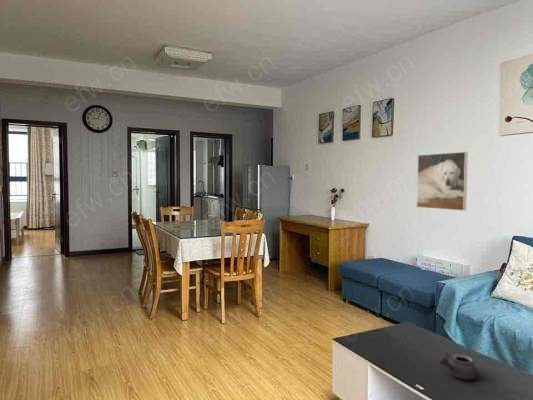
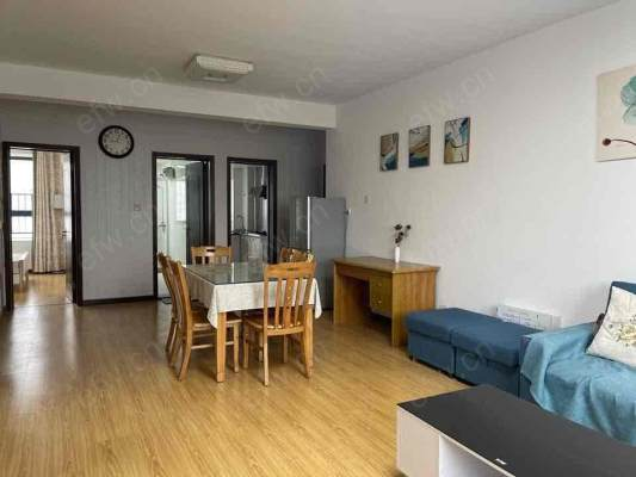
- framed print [416,151,469,212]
- teapot [437,350,479,380]
